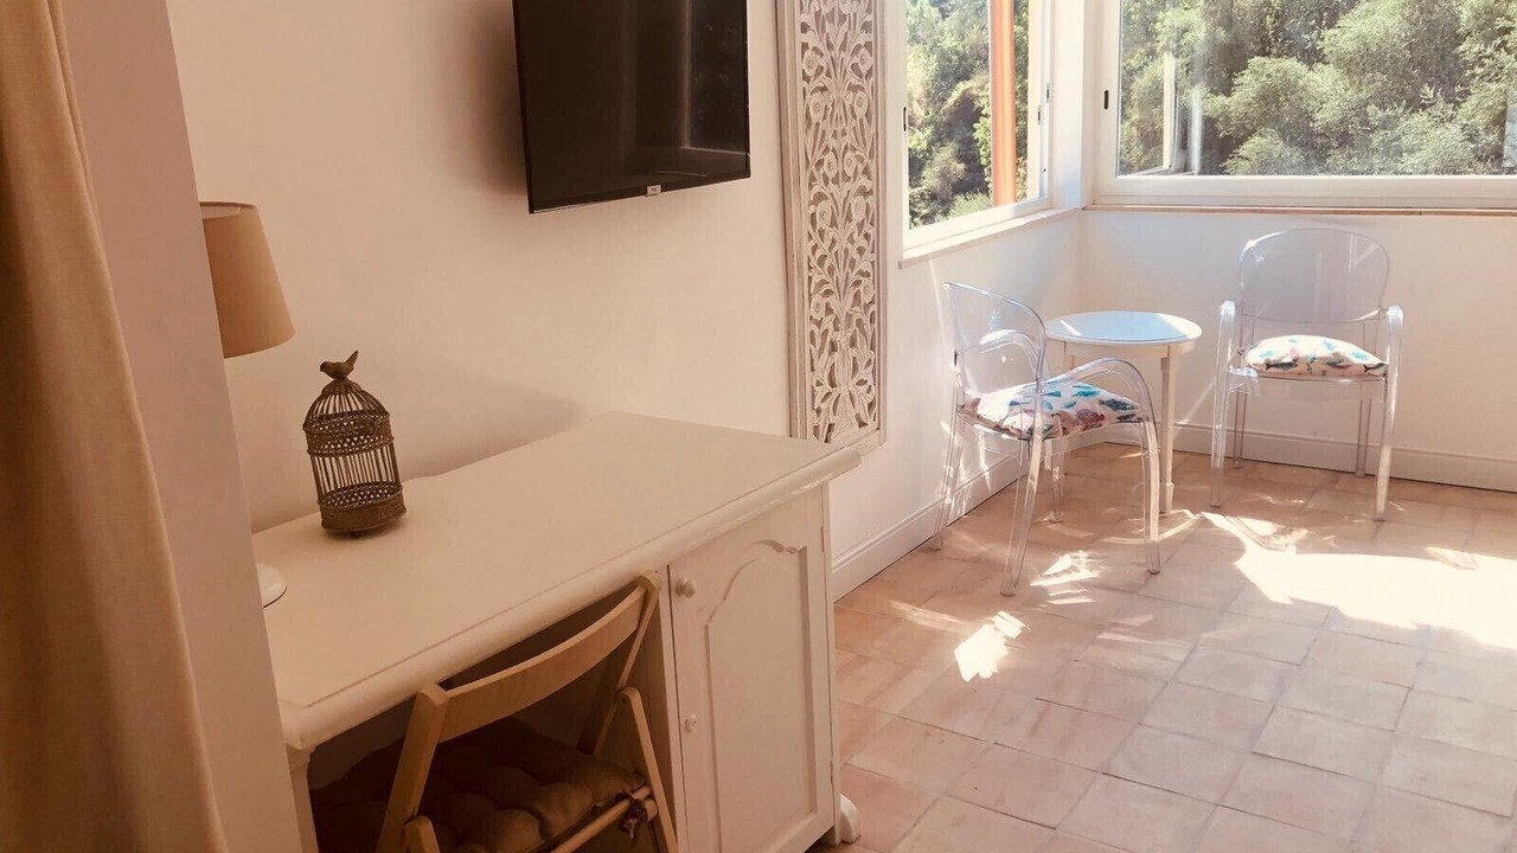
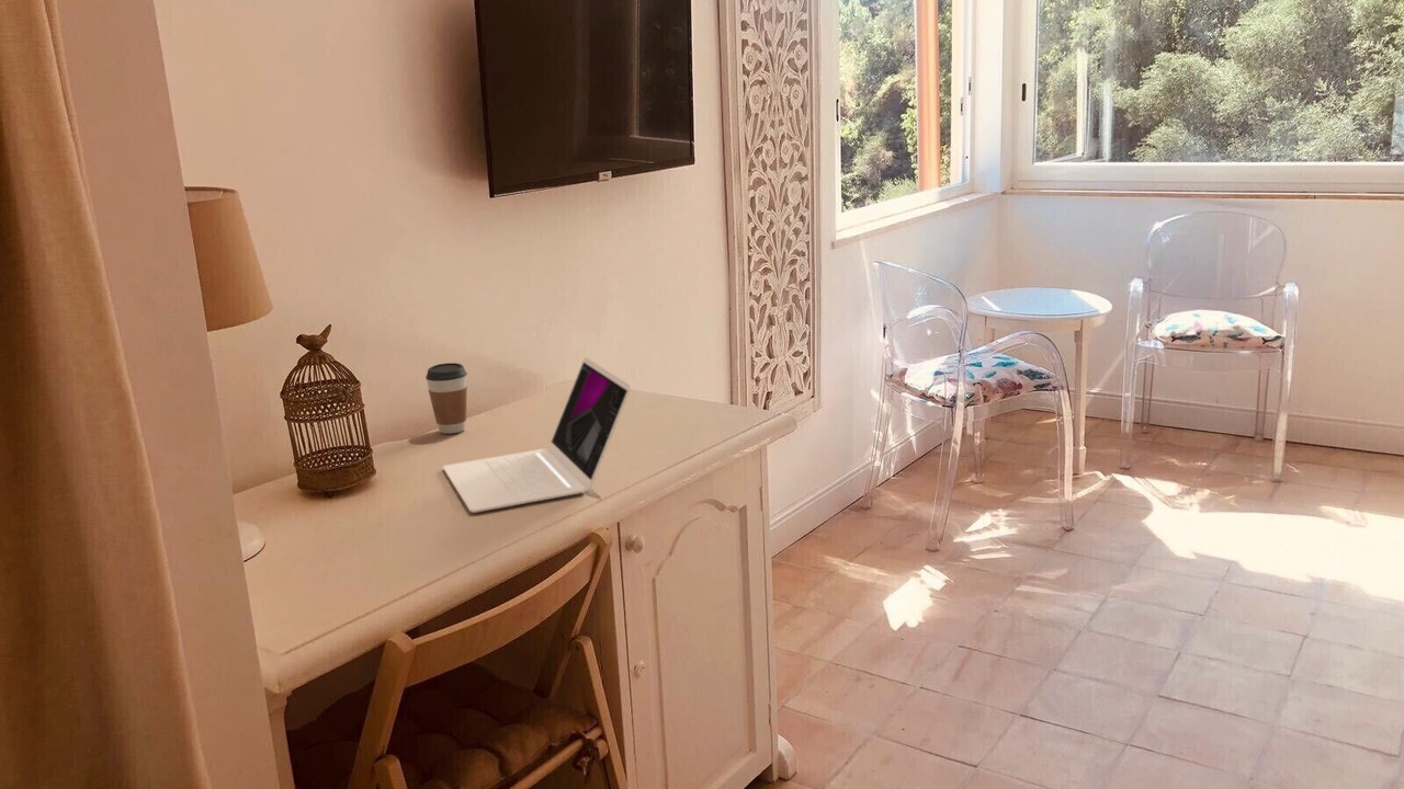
+ coffee cup [424,362,468,435]
+ laptop [442,356,632,514]
